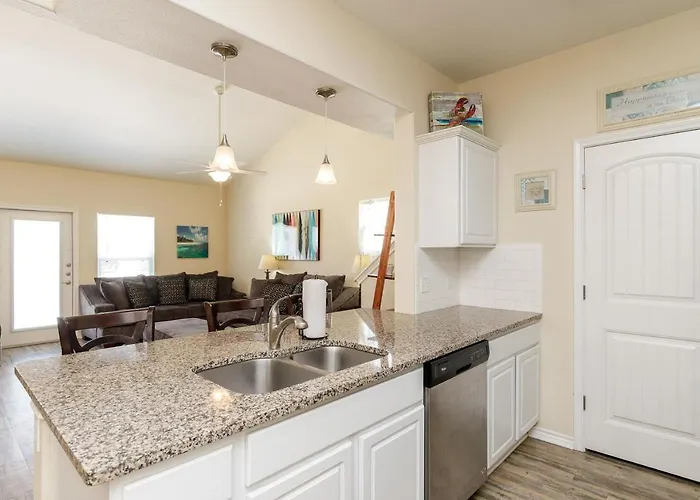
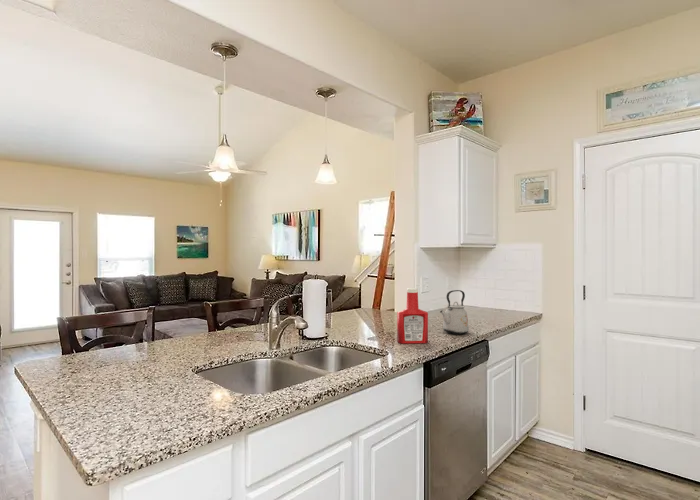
+ soap bottle [396,287,429,345]
+ kettle [439,289,470,335]
